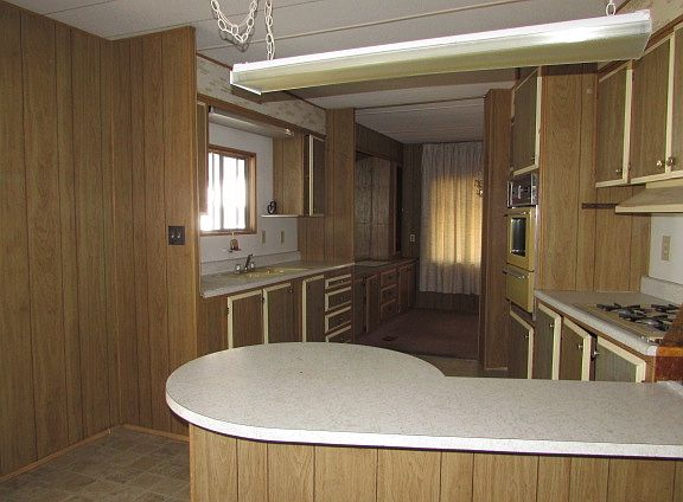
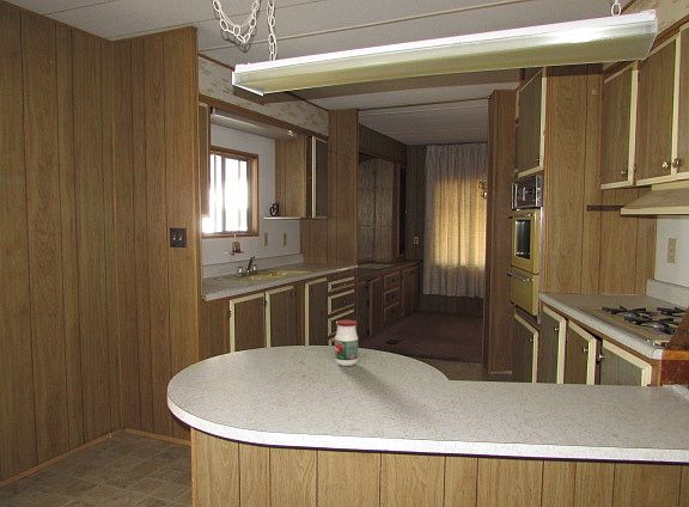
+ jar [334,319,359,367]
